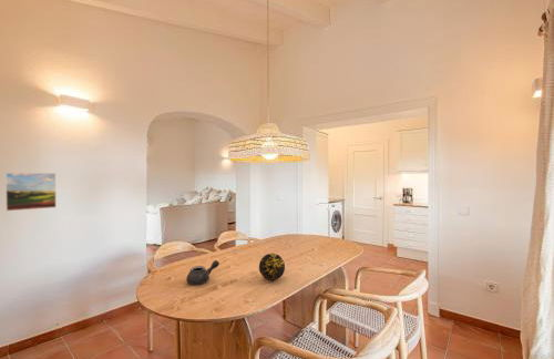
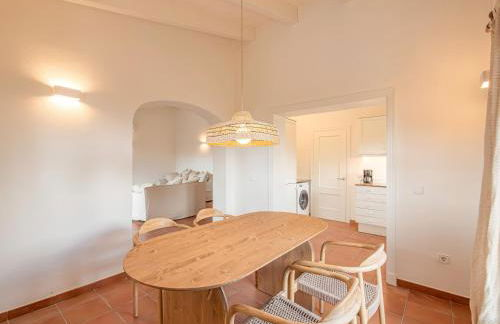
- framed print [4,172,58,212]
- decorative orb [258,253,286,281]
- teapot [185,259,220,286]
